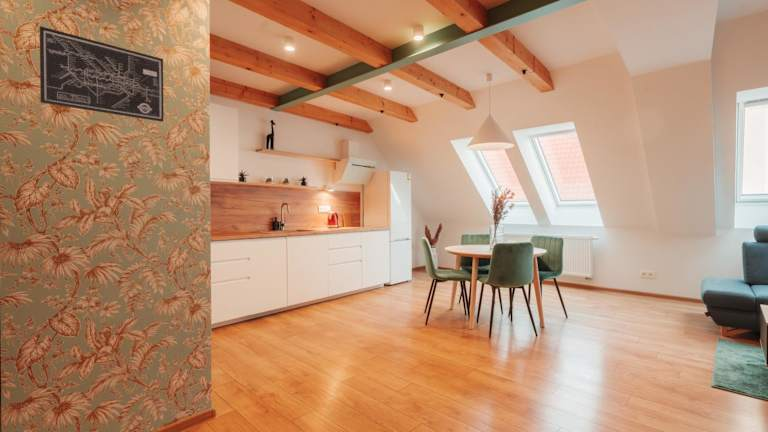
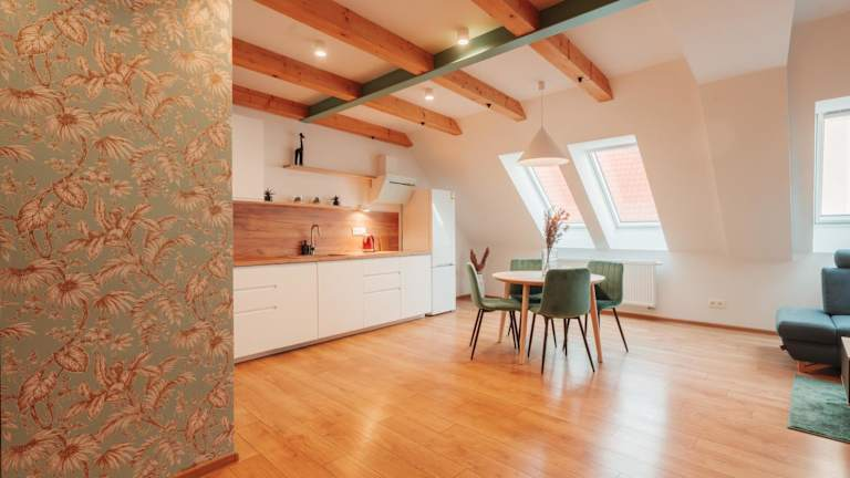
- wall art [39,25,165,123]
